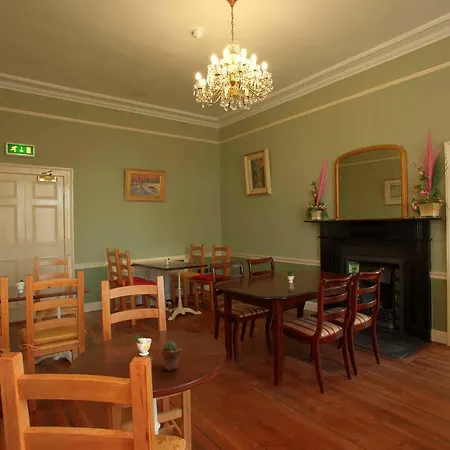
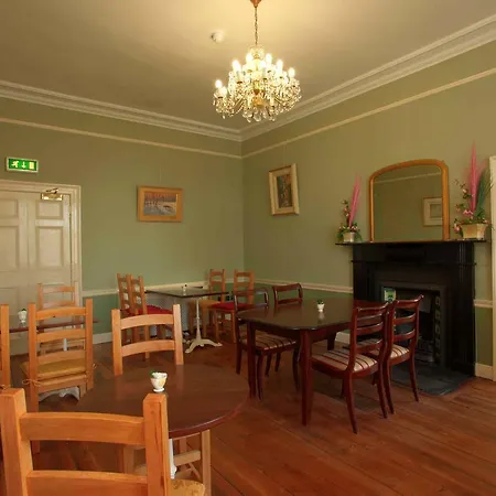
- potted succulent [160,340,182,372]
